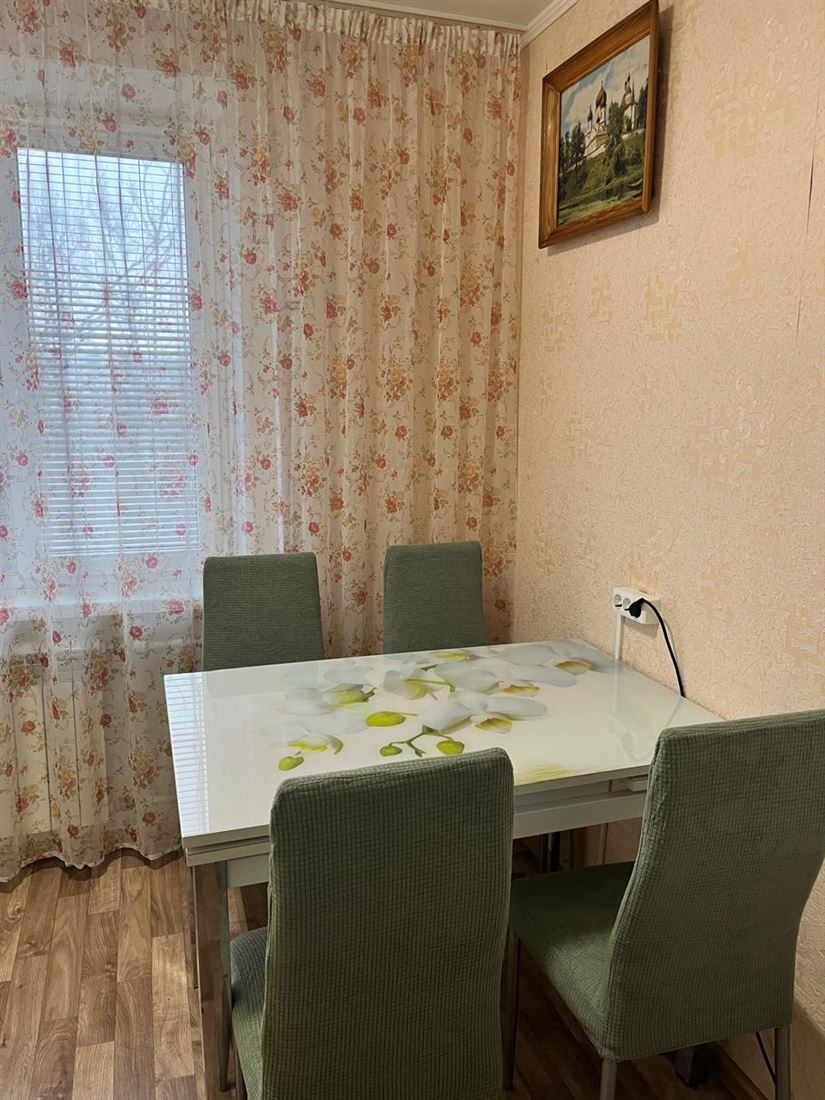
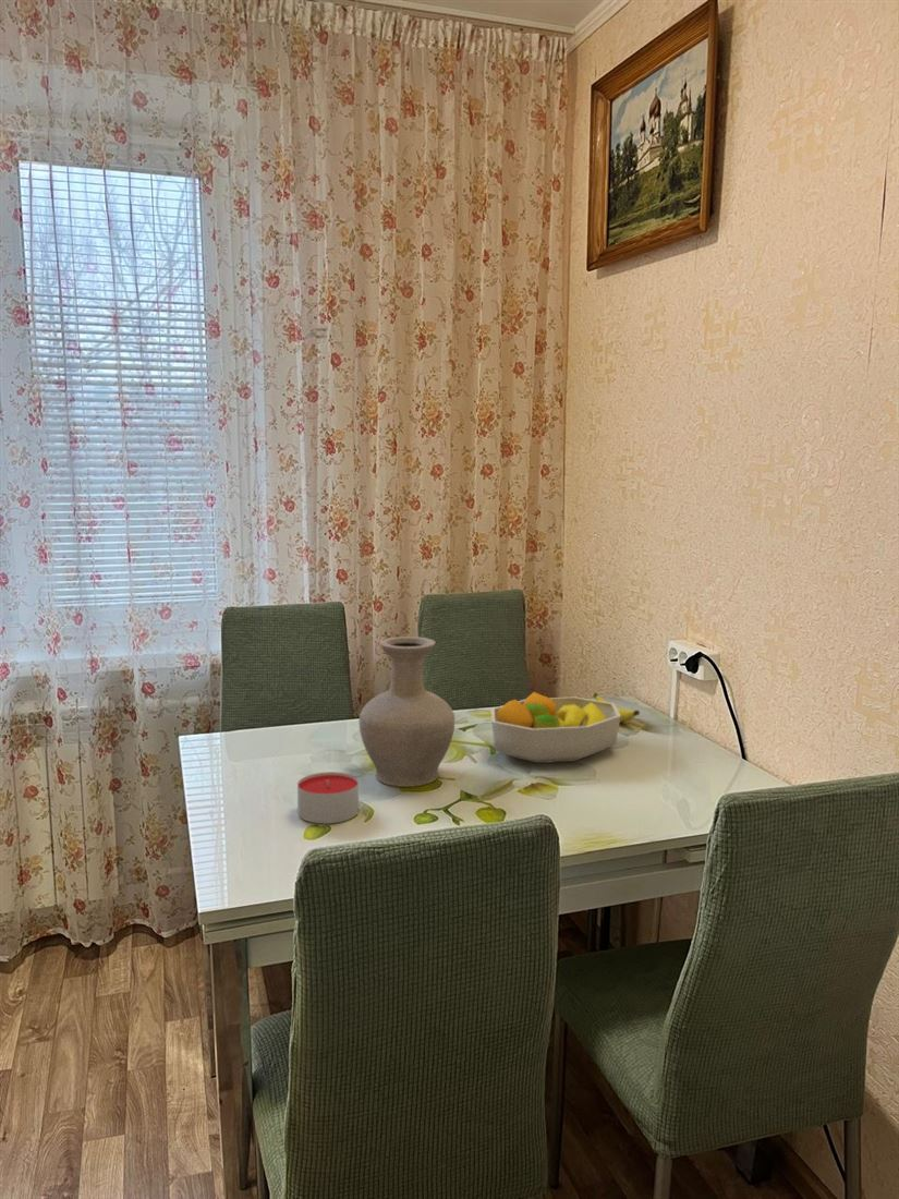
+ vase [357,635,455,788]
+ banana [592,692,641,724]
+ fruit bowl [490,691,621,764]
+ candle [296,771,360,824]
